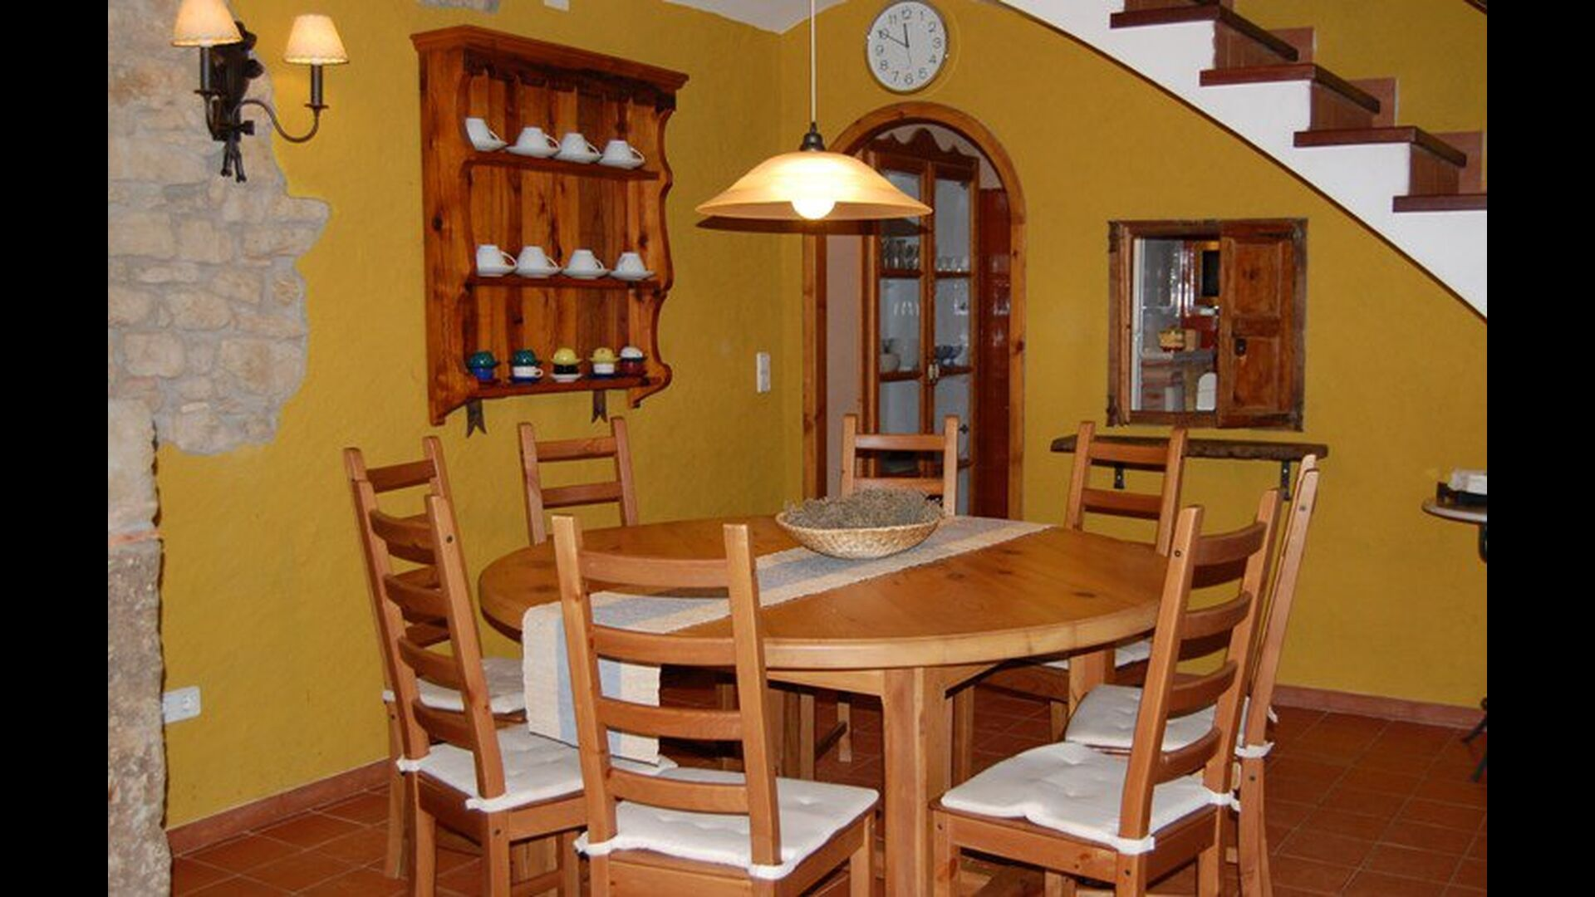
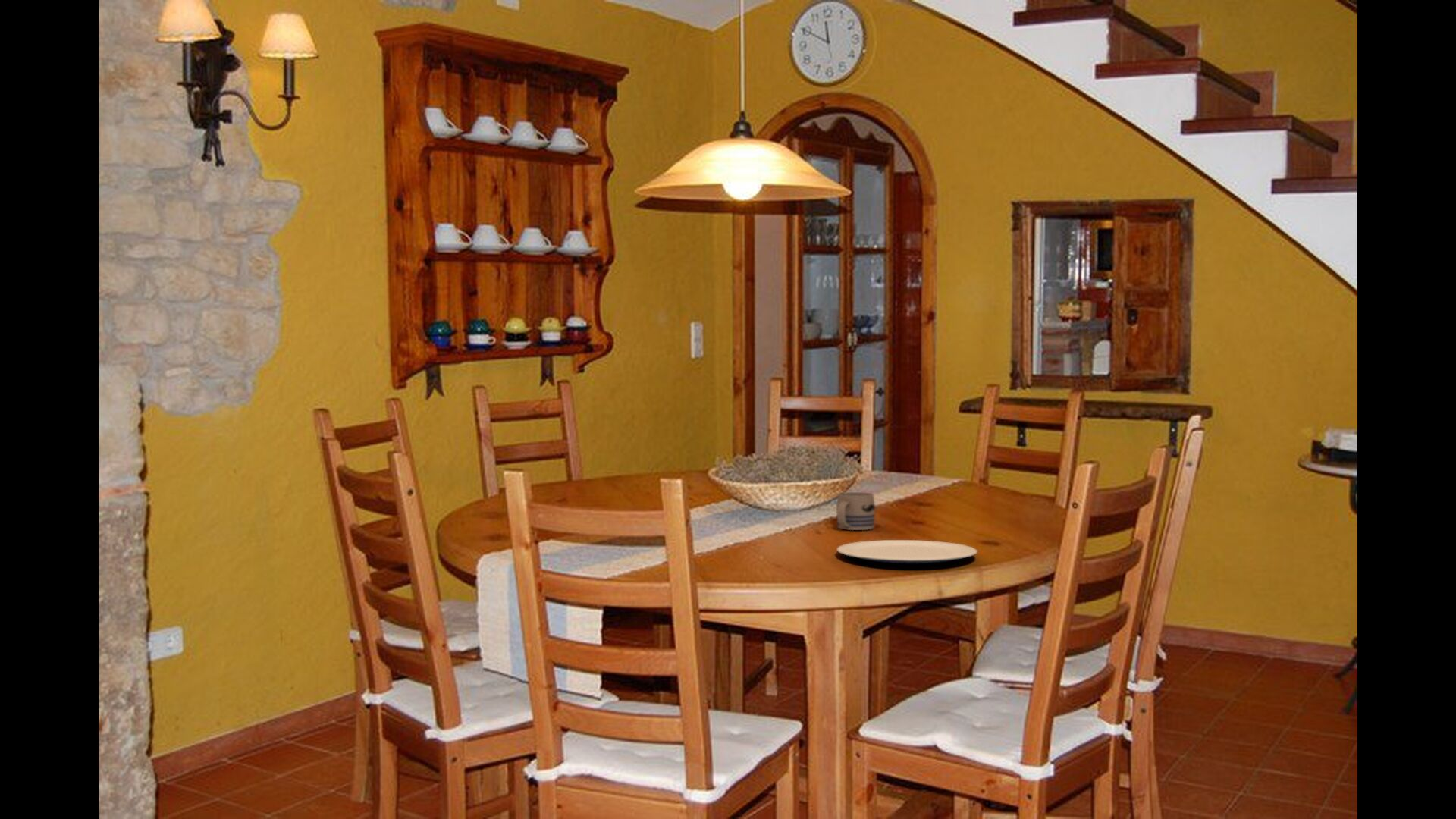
+ plate [836,539,978,564]
+ mug [836,491,876,531]
